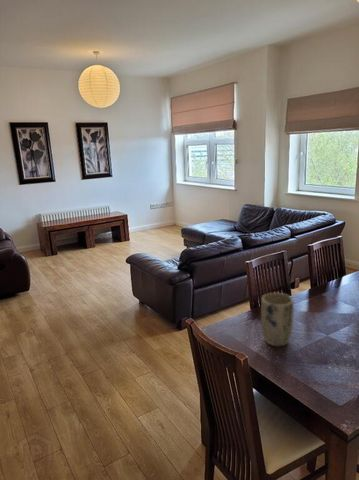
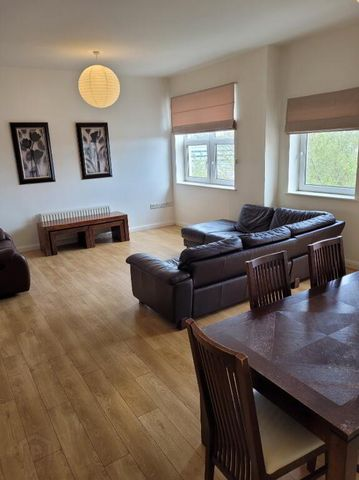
- plant pot [260,292,295,347]
